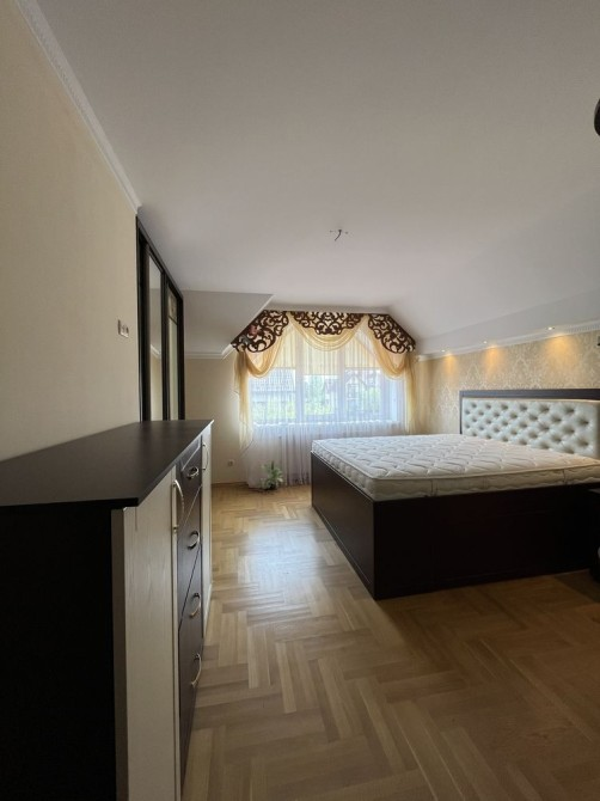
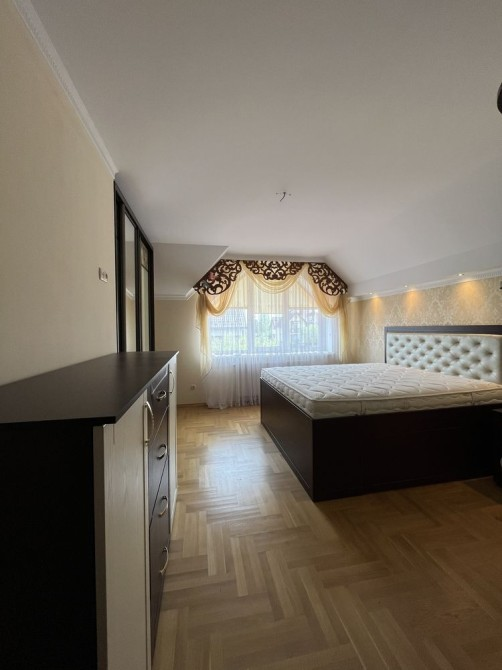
- potted plant [258,459,286,491]
